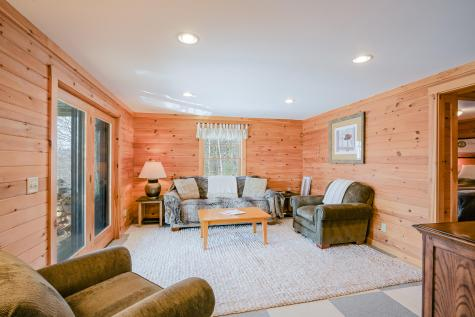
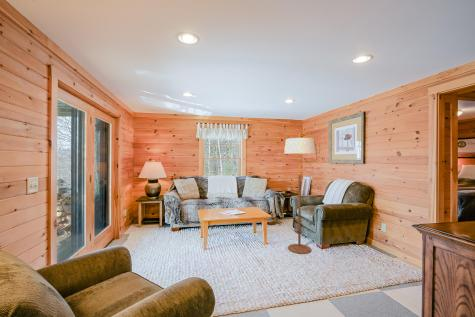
+ floor lamp [283,132,318,255]
